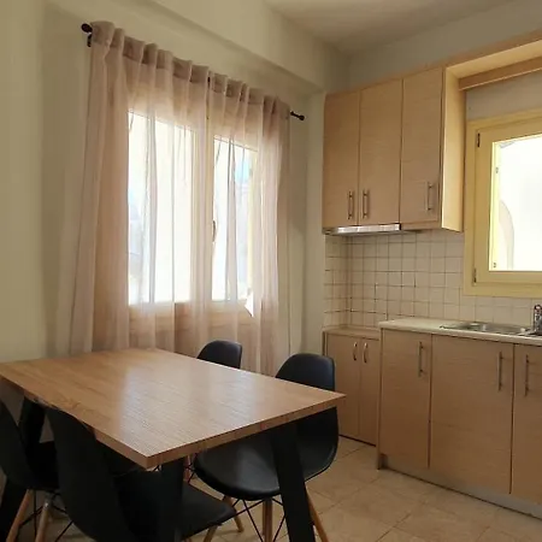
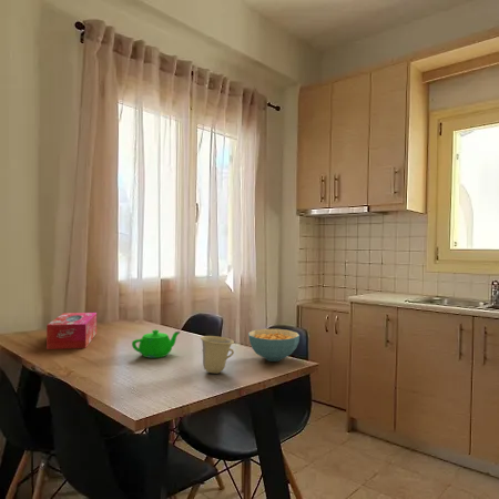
+ cereal bowl [247,328,301,363]
+ cup [200,335,235,374]
+ teapot [131,328,181,359]
+ tissue box [45,312,98,350]
